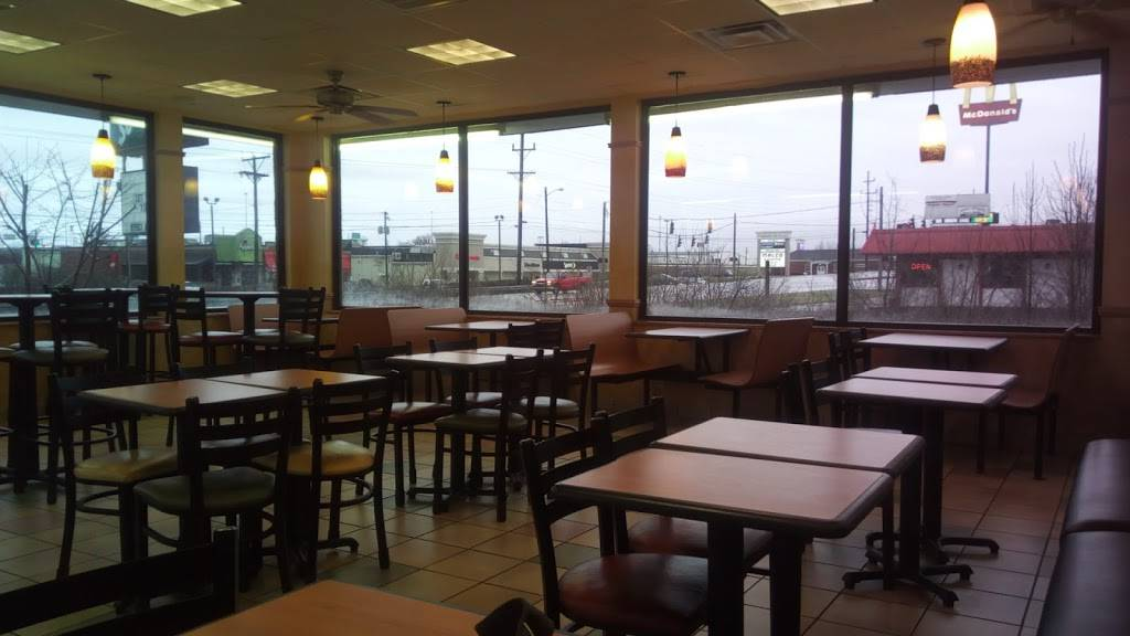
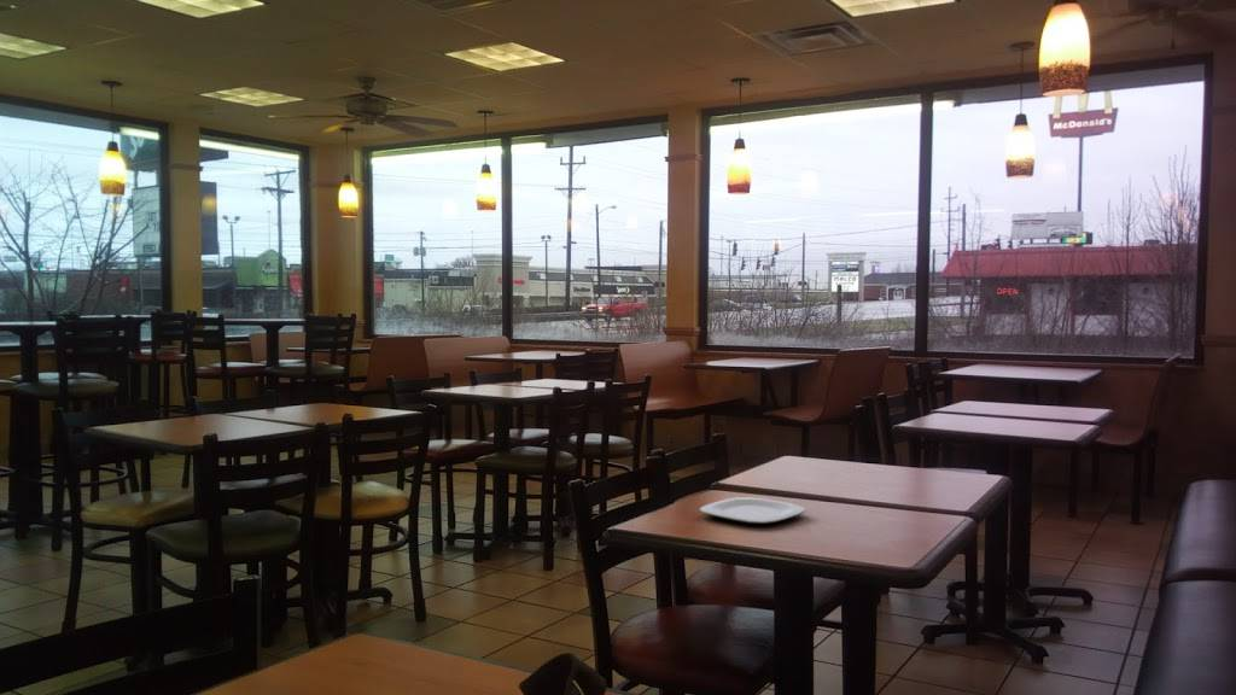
+ plate [698,496,806,525]
